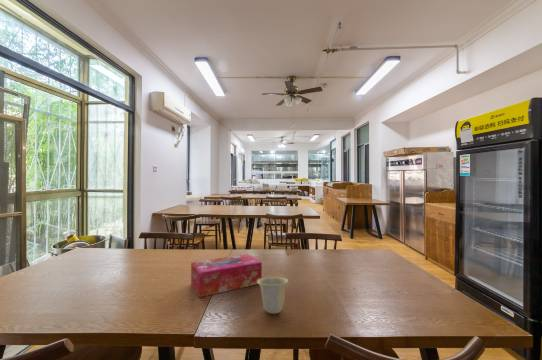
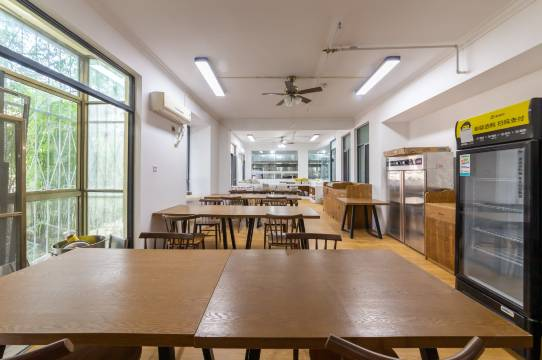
- tissue box [190,253,263,298]
- cup [257,276,289,315]
